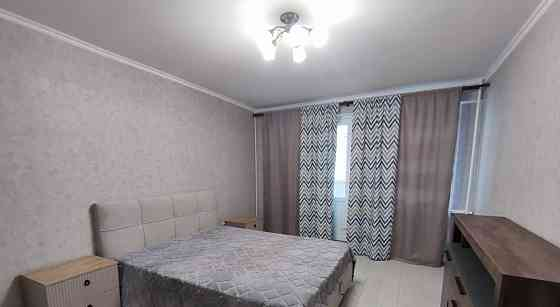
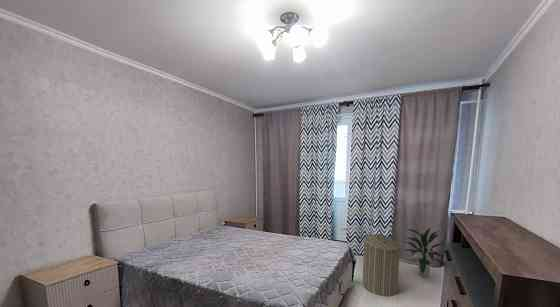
+ indoor plant [404,227,445,278]
+ laundry hamper [362,233,401,297]
